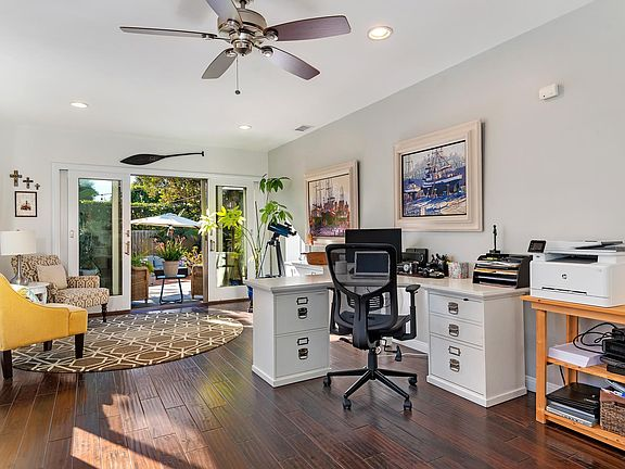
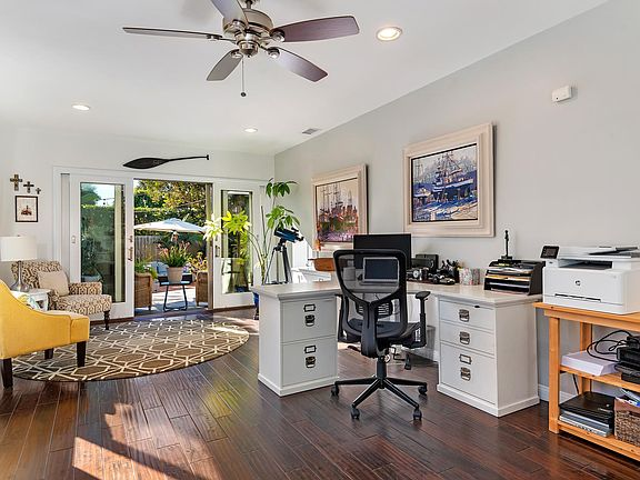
+ waste bin [403,323,437,368]
